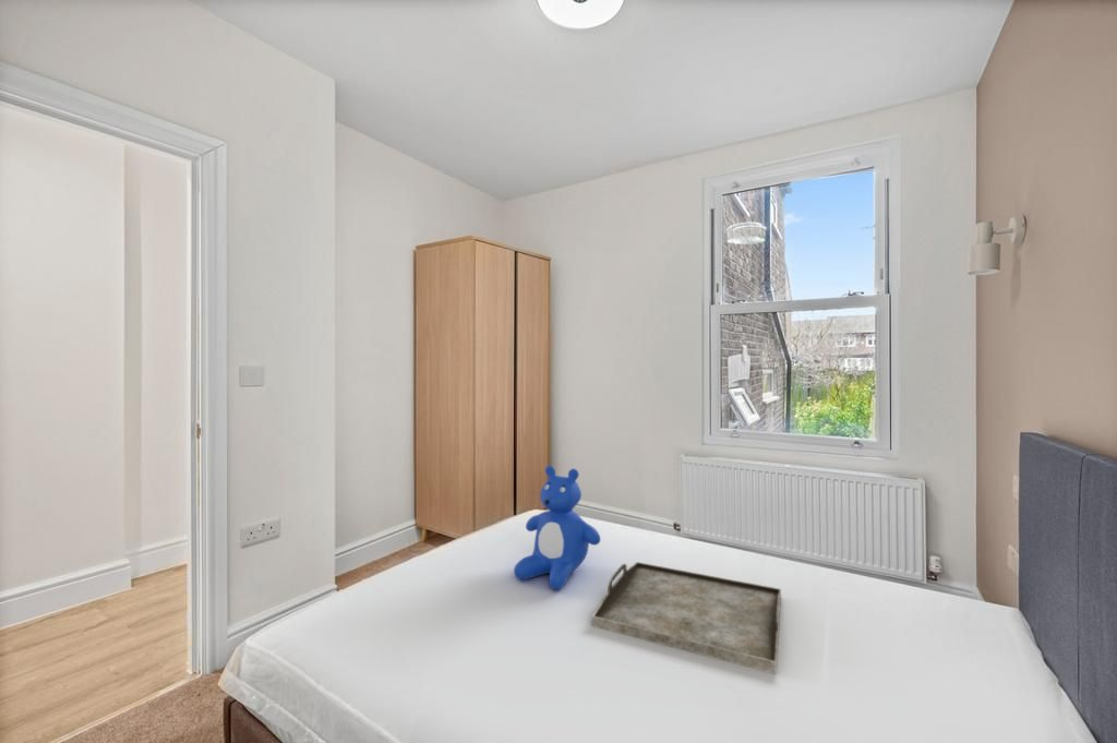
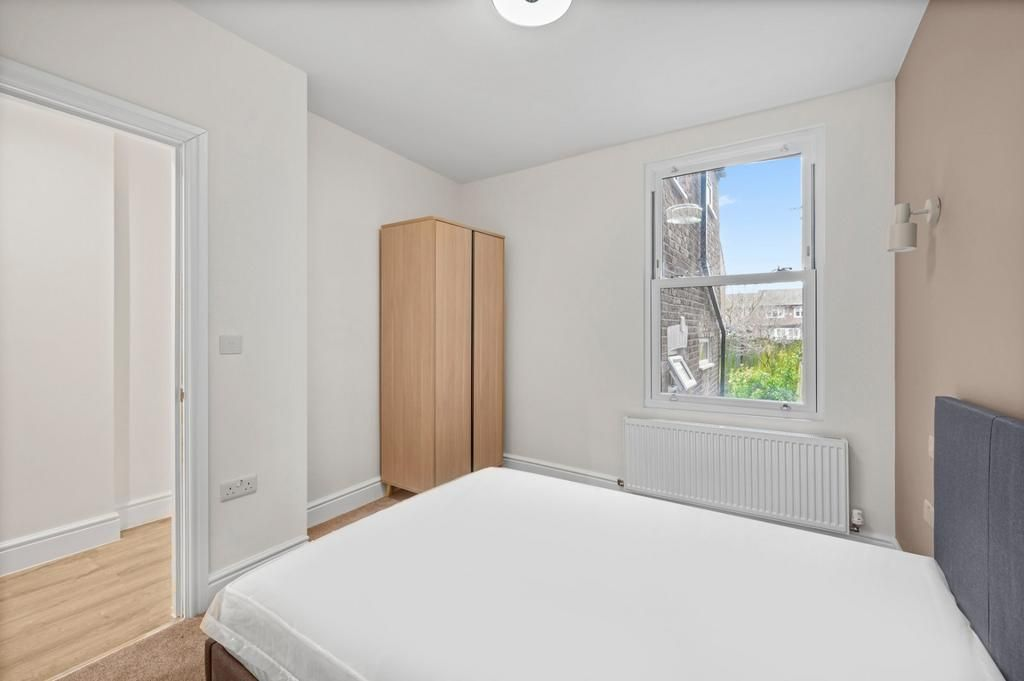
- teddy bear [513,465,601,590]
- serving tray [591,561,782,675]
